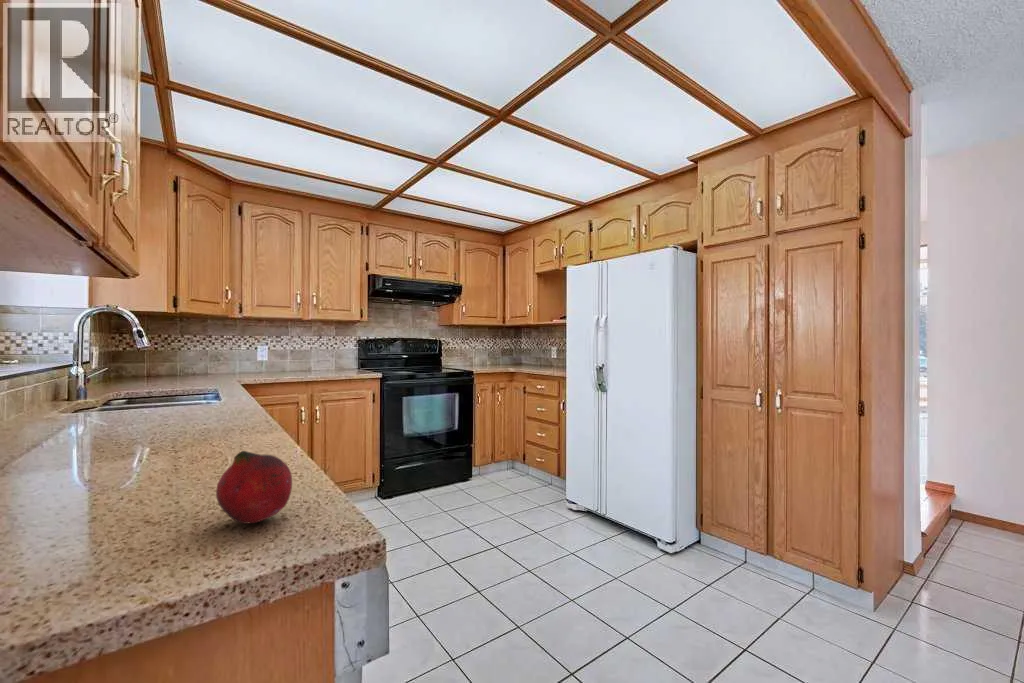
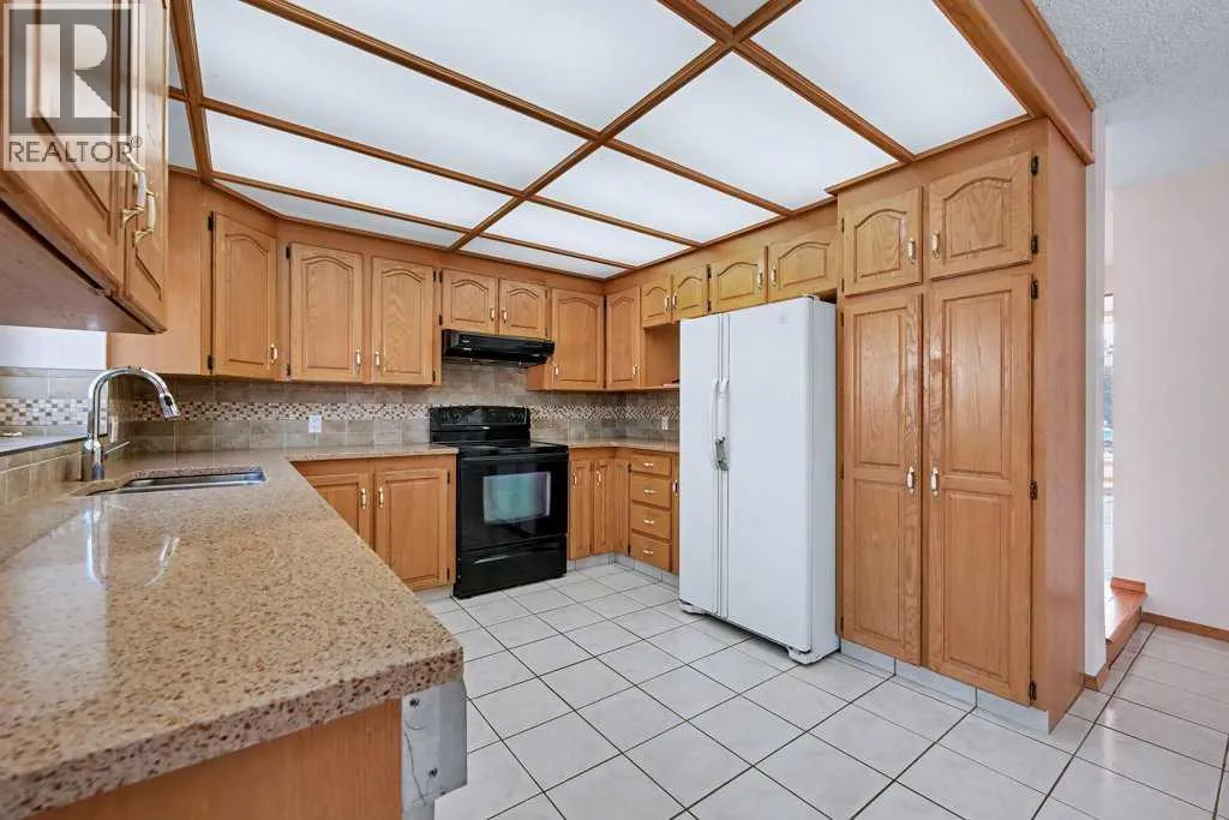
- fruit [215,450,293,525]
